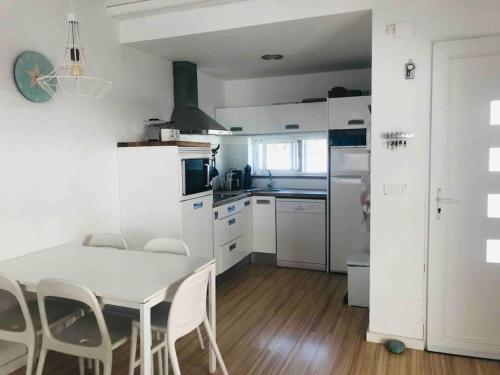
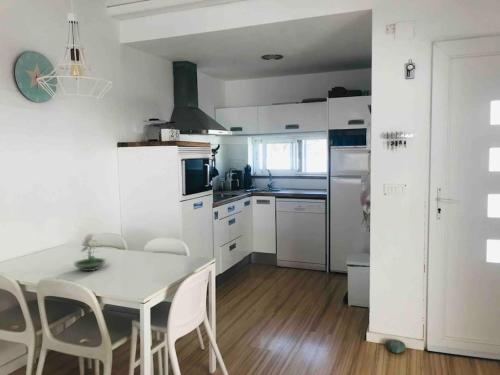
+ terrarium [72,238,107,272]
